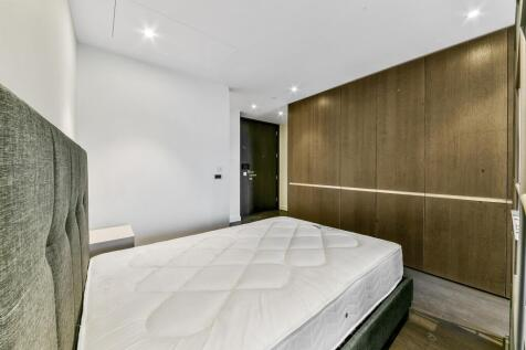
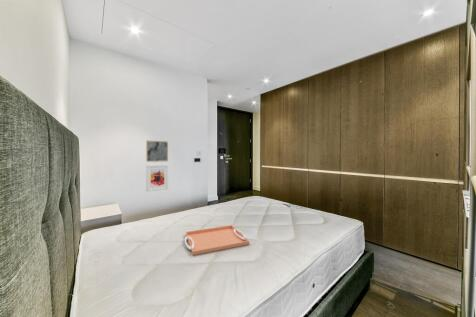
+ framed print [145,164,169,192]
+ wall art [145,140,169,163]
+ serving tray [184,224,250,256]
